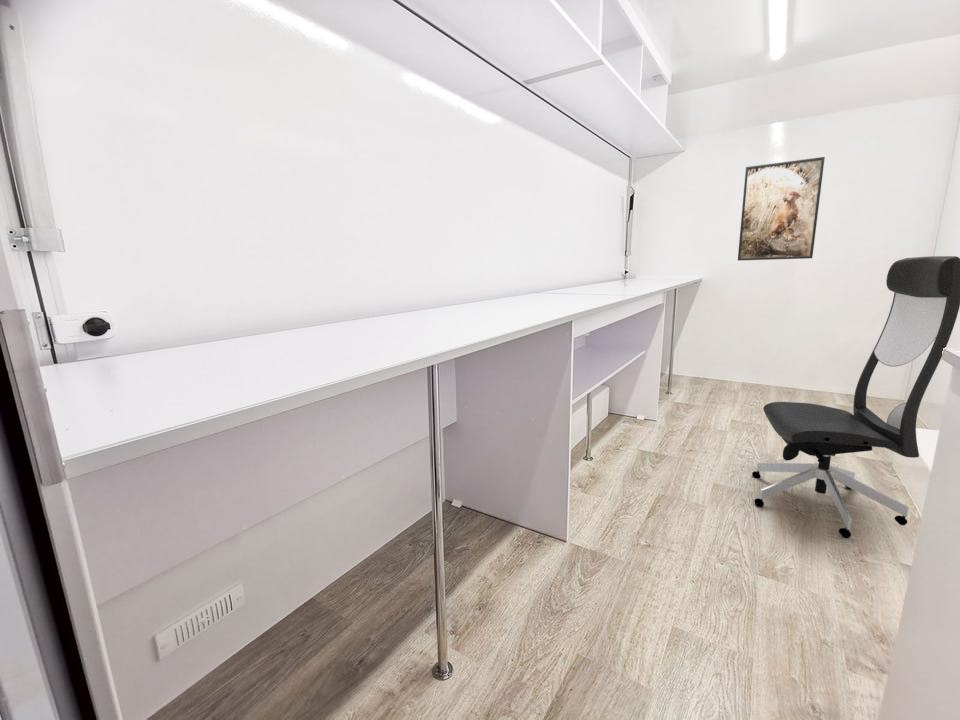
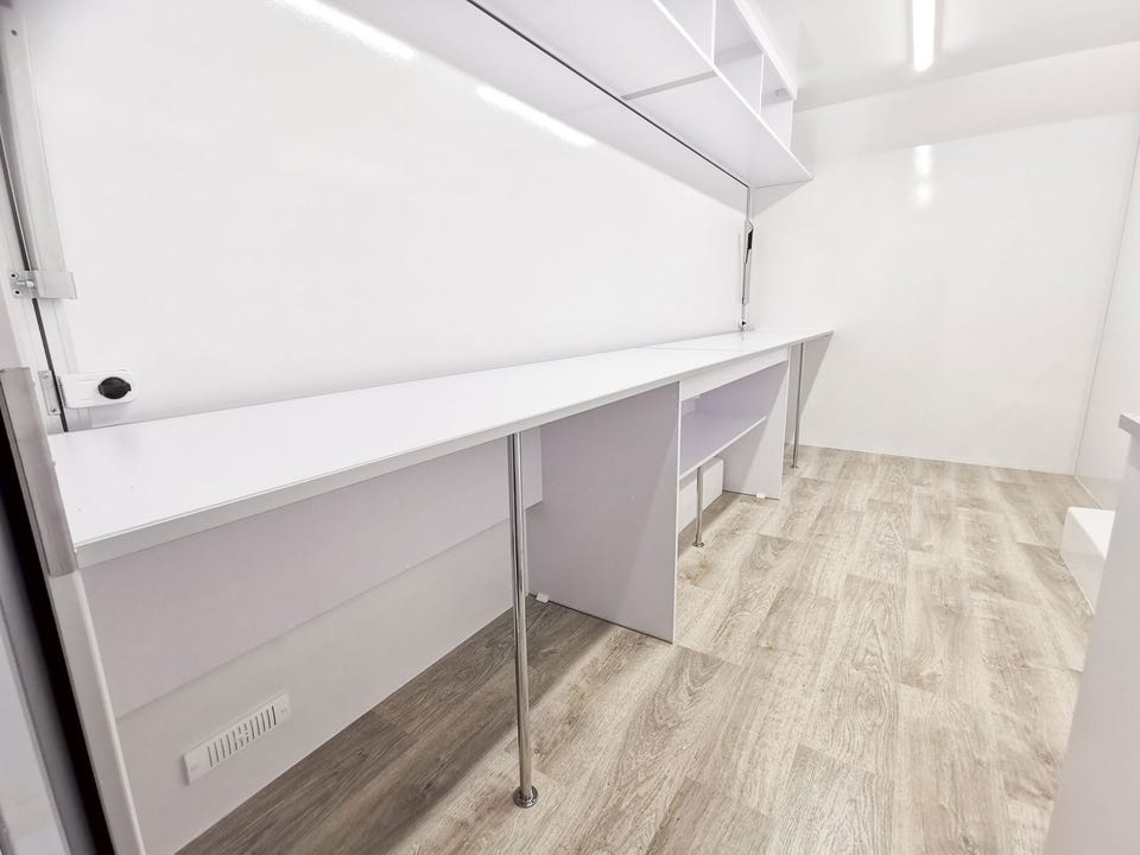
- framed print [737,156,826,262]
- office chair [751,255,960,539]
